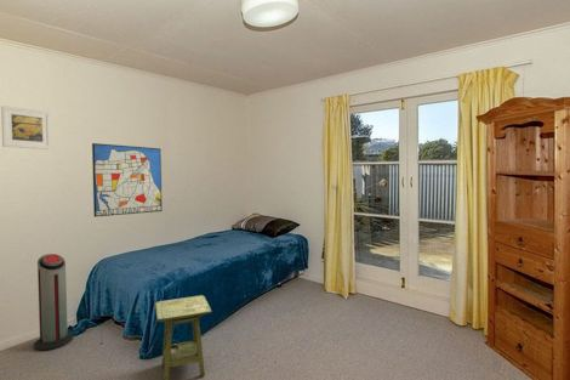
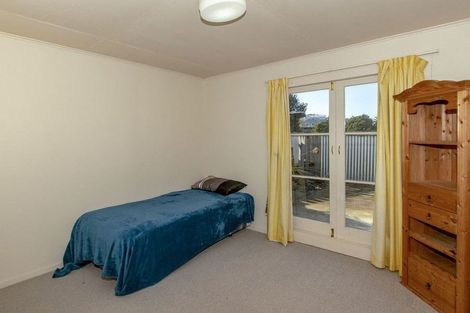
- wall art [91,142,164,217]
- side table [154,294,213,380]
- air purifier [33,253,74,351]
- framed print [0,104,52,151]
